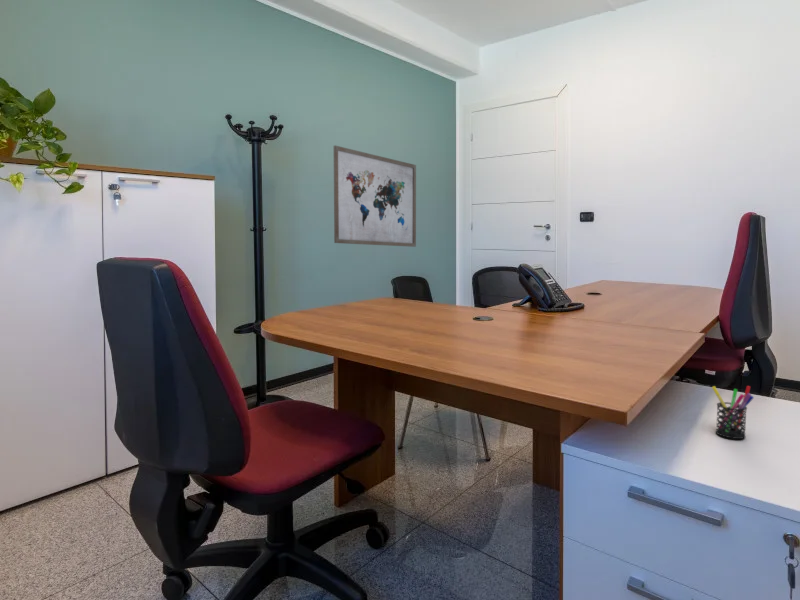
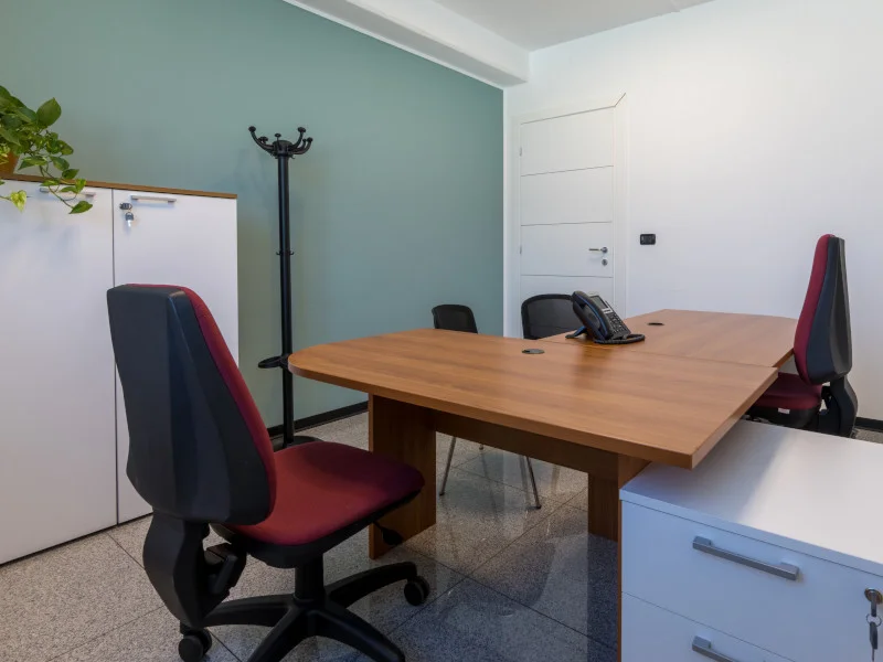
- pen holder [711,385,755,440]
- wall art [333,144,417,248]
